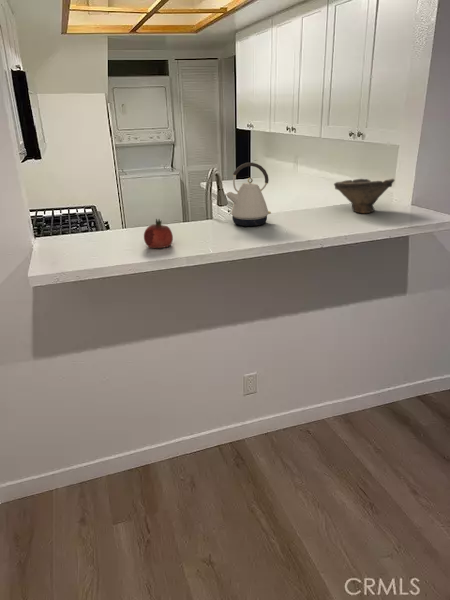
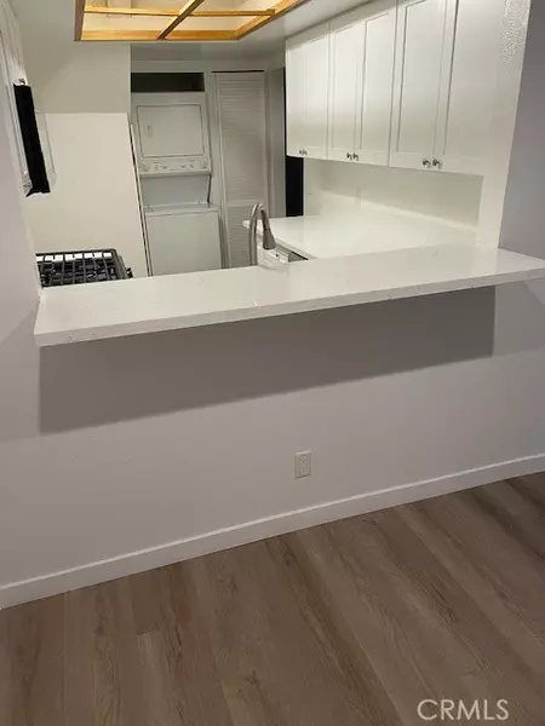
- bowl [333,178,395,214]
- fruit [143,218,174,249]
- kettle [225,162,272,227]
